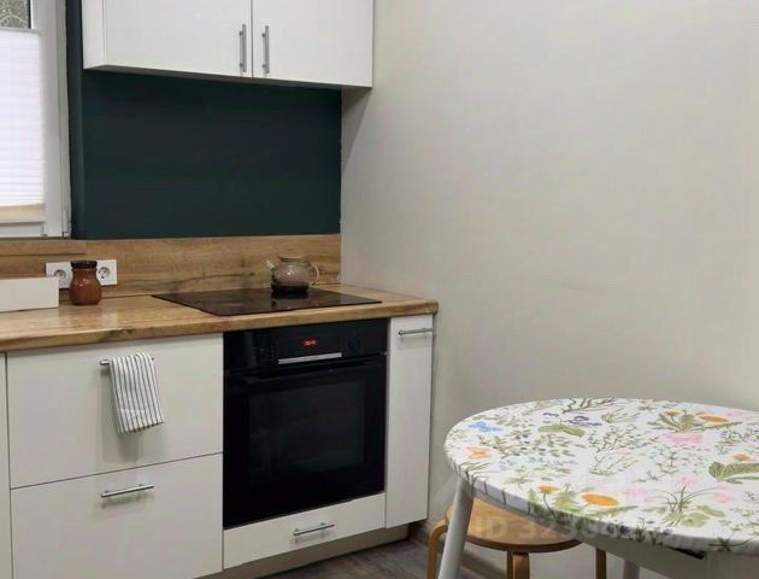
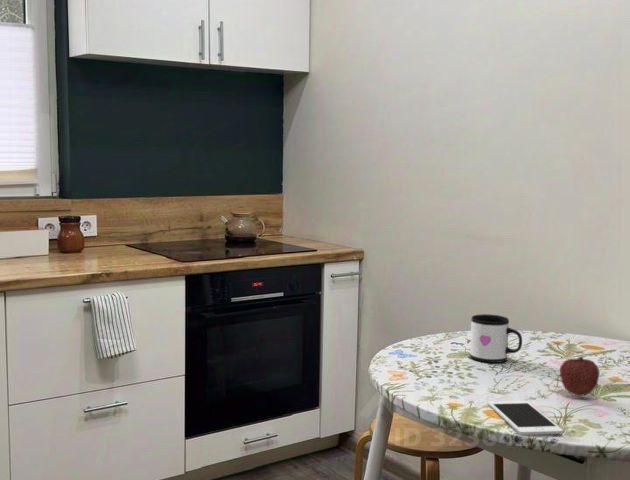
+ cell phone [487,400,564,436]
+ fruit [559,356,600,397]
+ mug [469,313,523,364]
